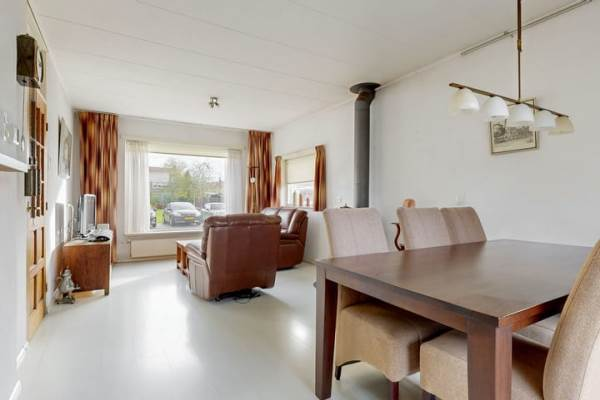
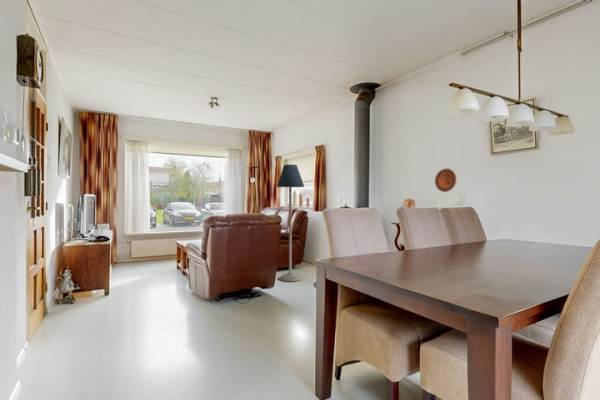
+ floor lamp [276,164,305,283]
+ decorative plate [434,167,458,193]
